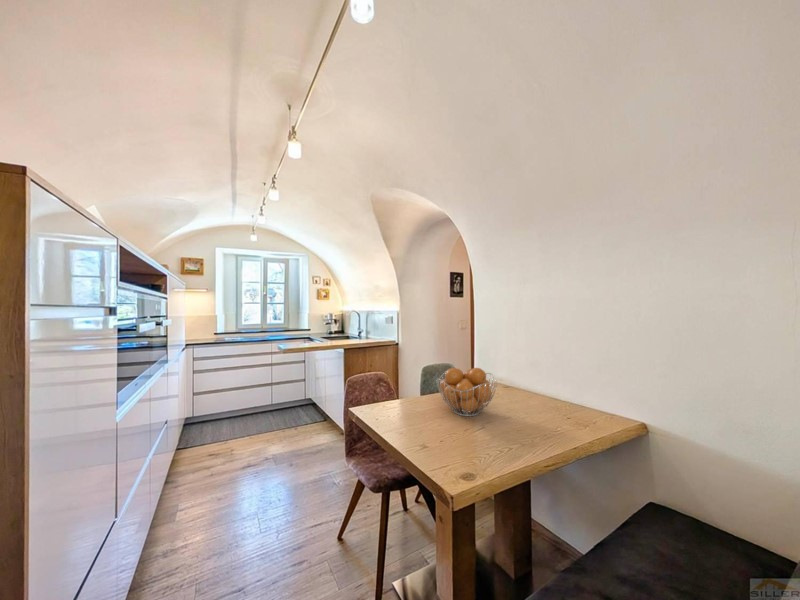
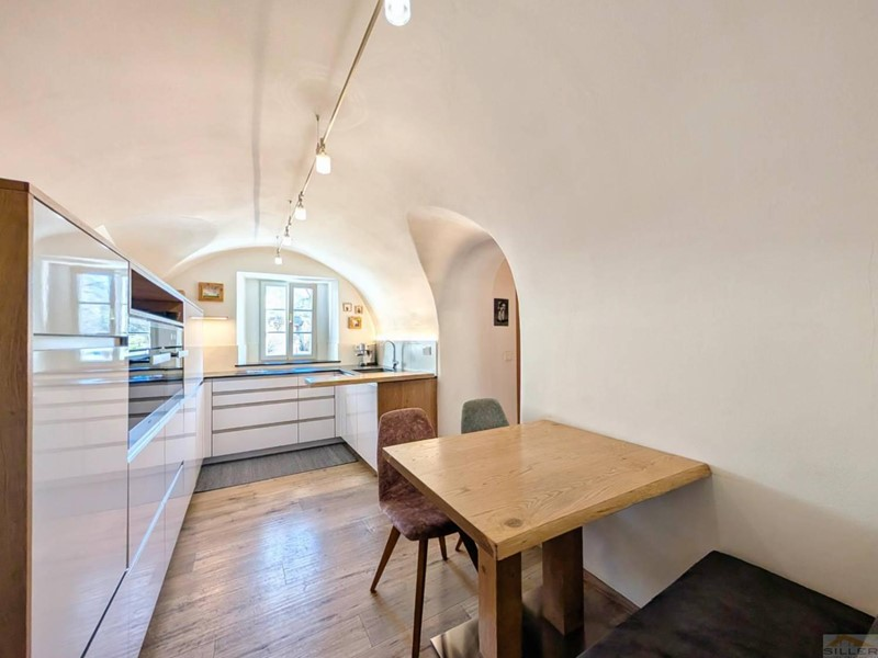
- fruit basket [435,367,498,417]
